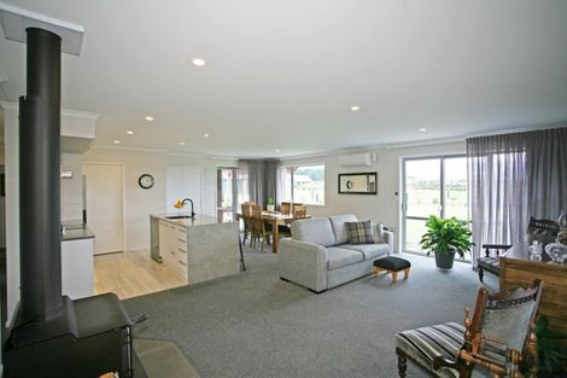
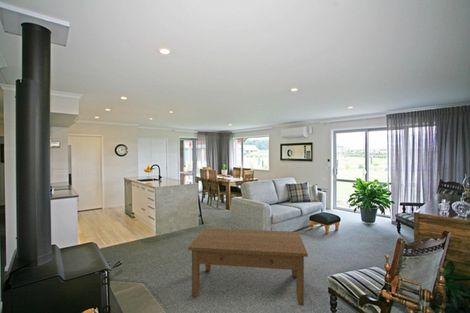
+ coffee table [187,227,309,307]
